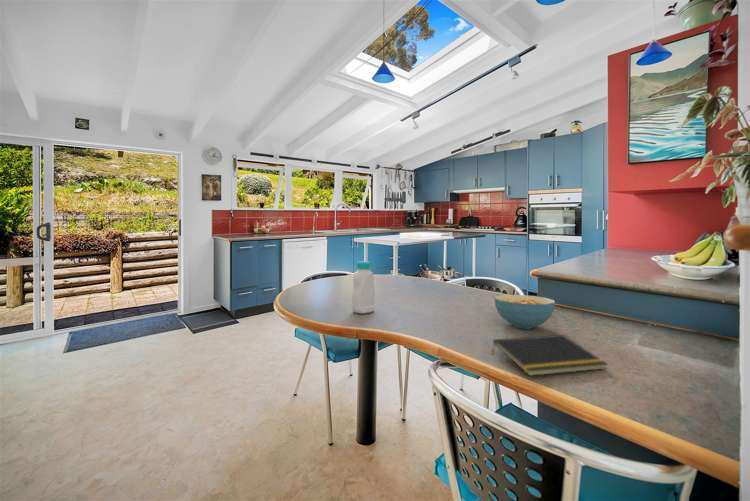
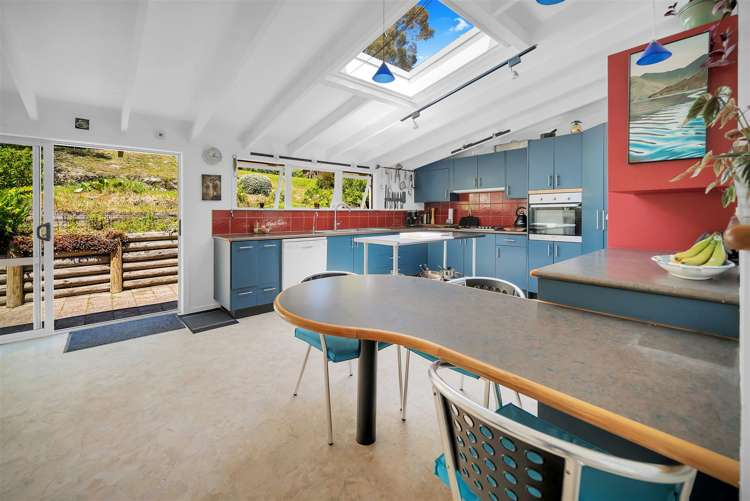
- bottle [351,261,376,314]
- cereal bowl [494,294,556,330]
- notepad [491,334,609,377]
